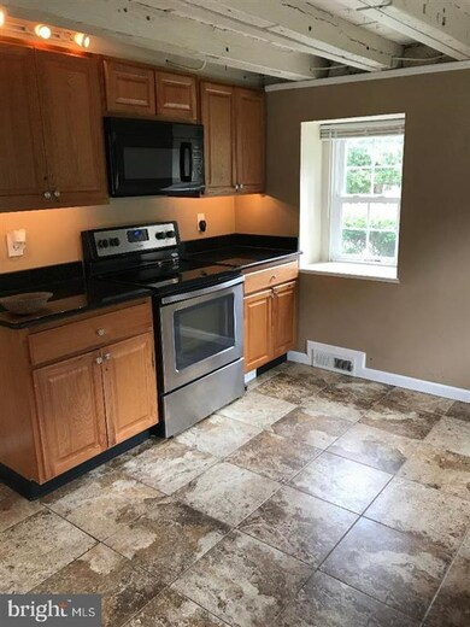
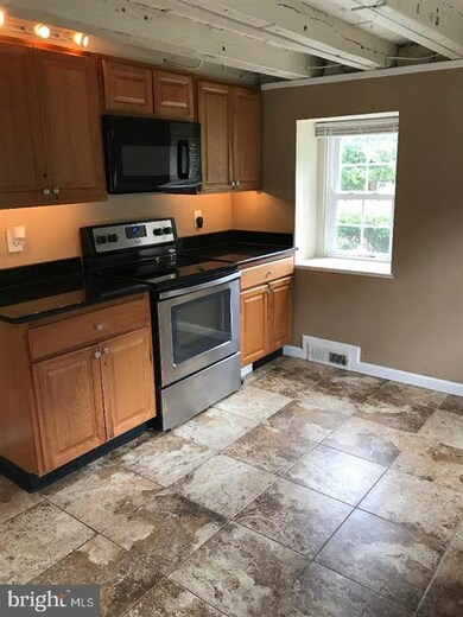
- bowl [0,291,54,316]
